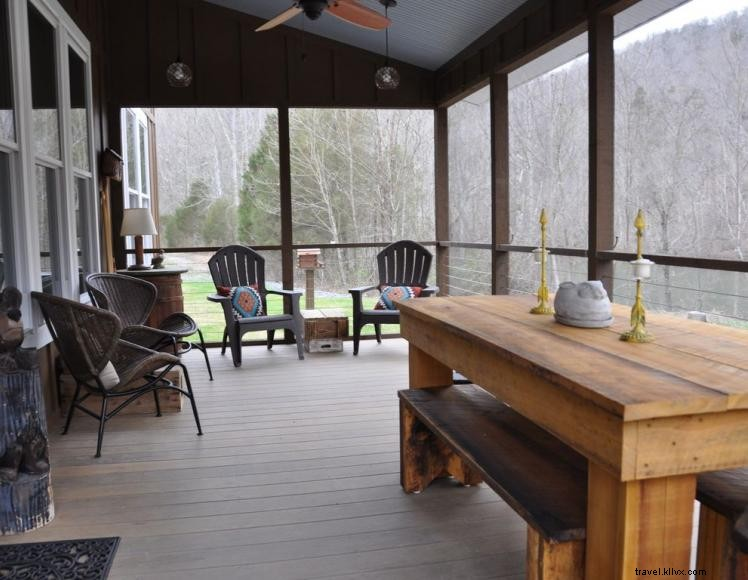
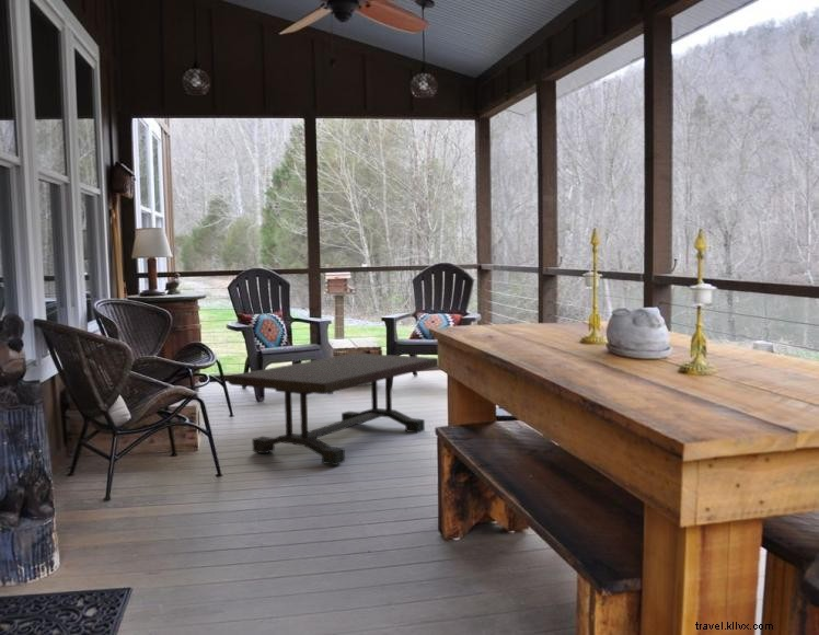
+ coffee table [227,353,439,466]
